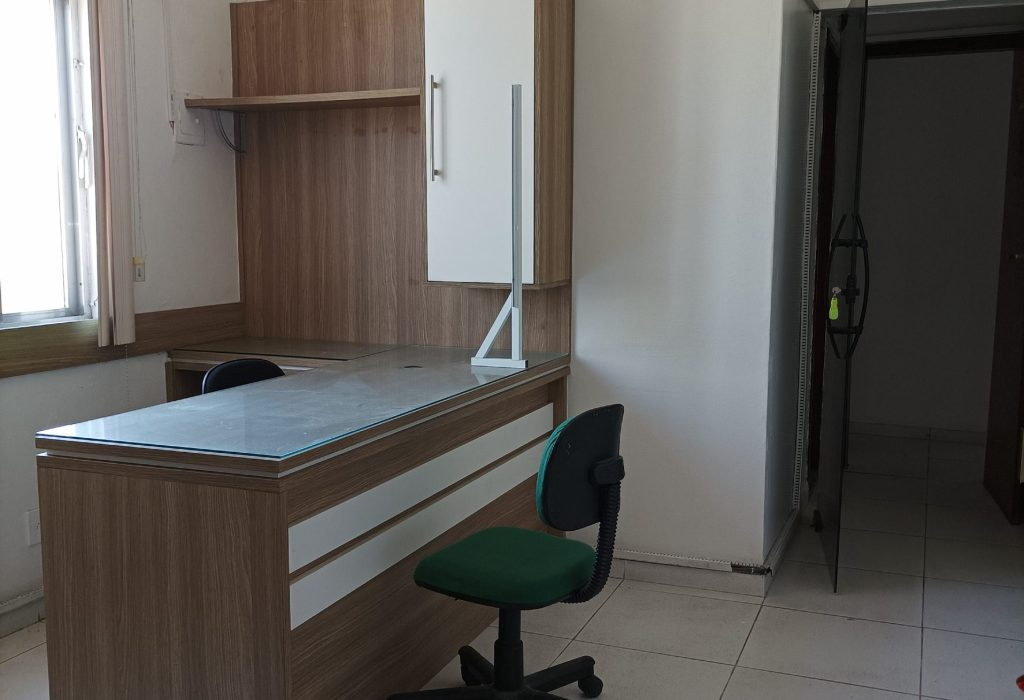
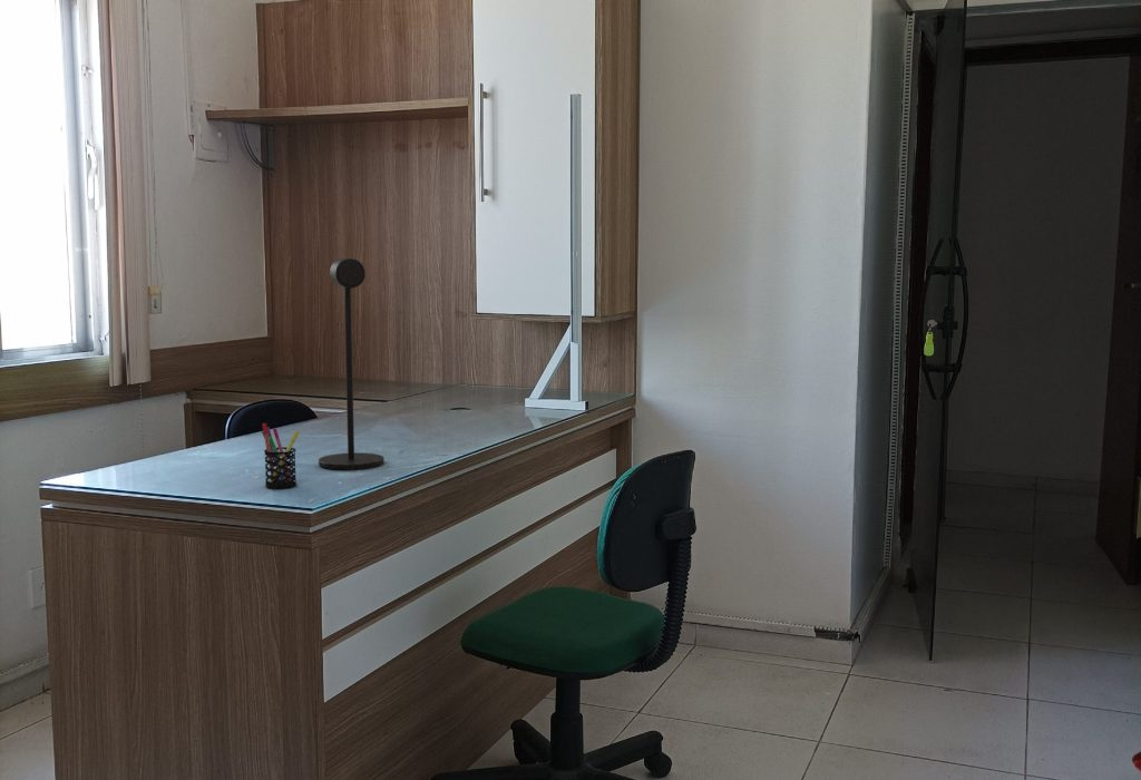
+ desk lamp [318,257,386,470]
+ pen holder [261,422,301,490]
